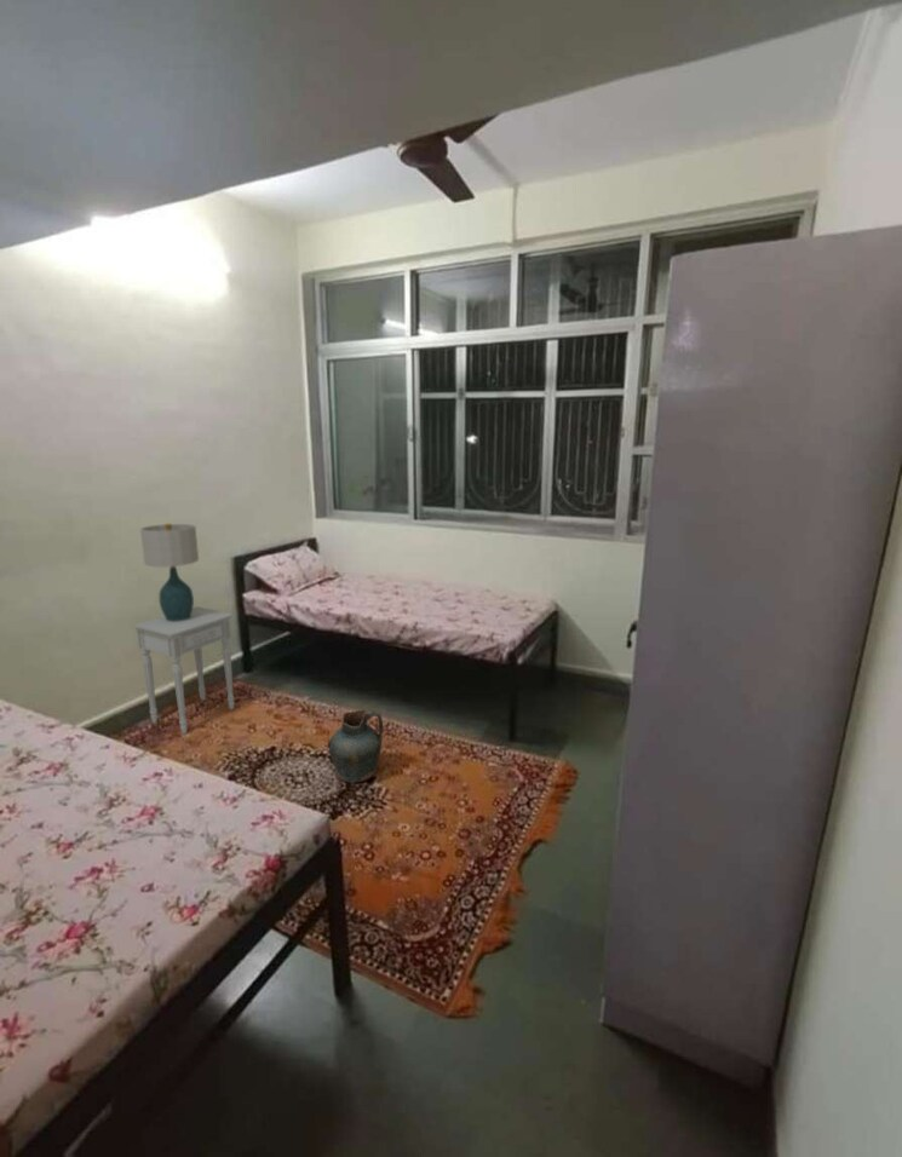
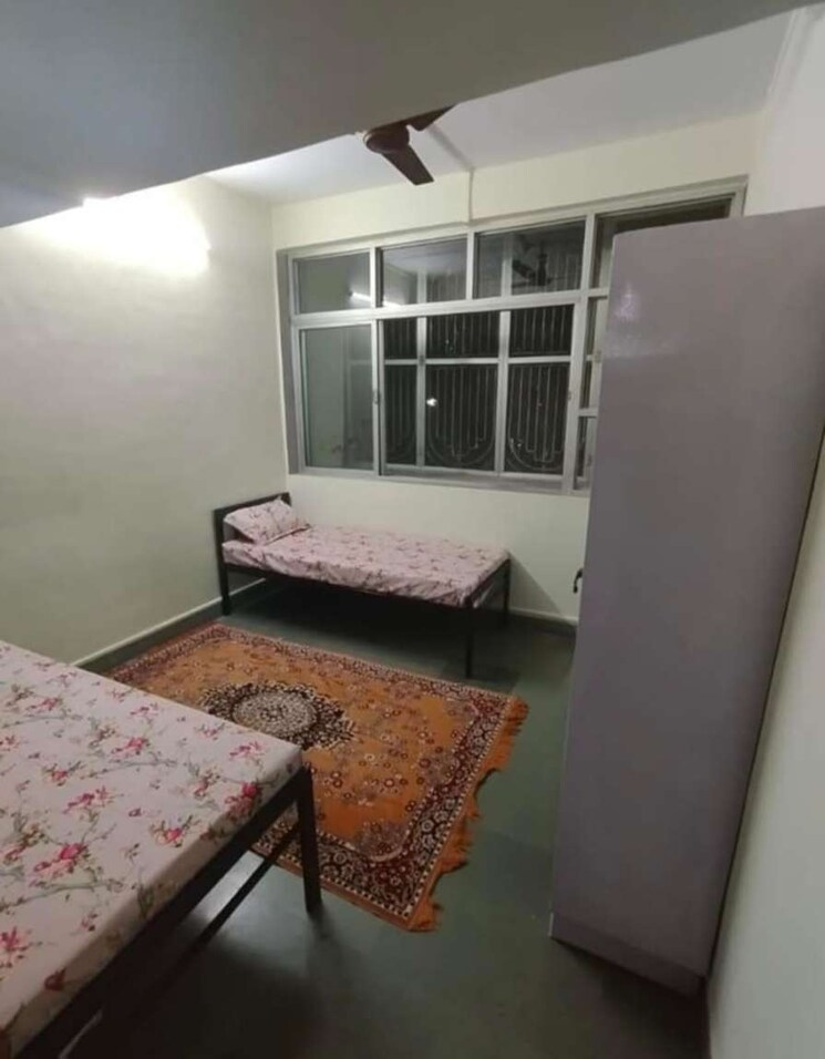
- table lamp [139,523,200,622]
- ceramic jug [327,709,384,784]
- nightstand [131,605,236,735]
